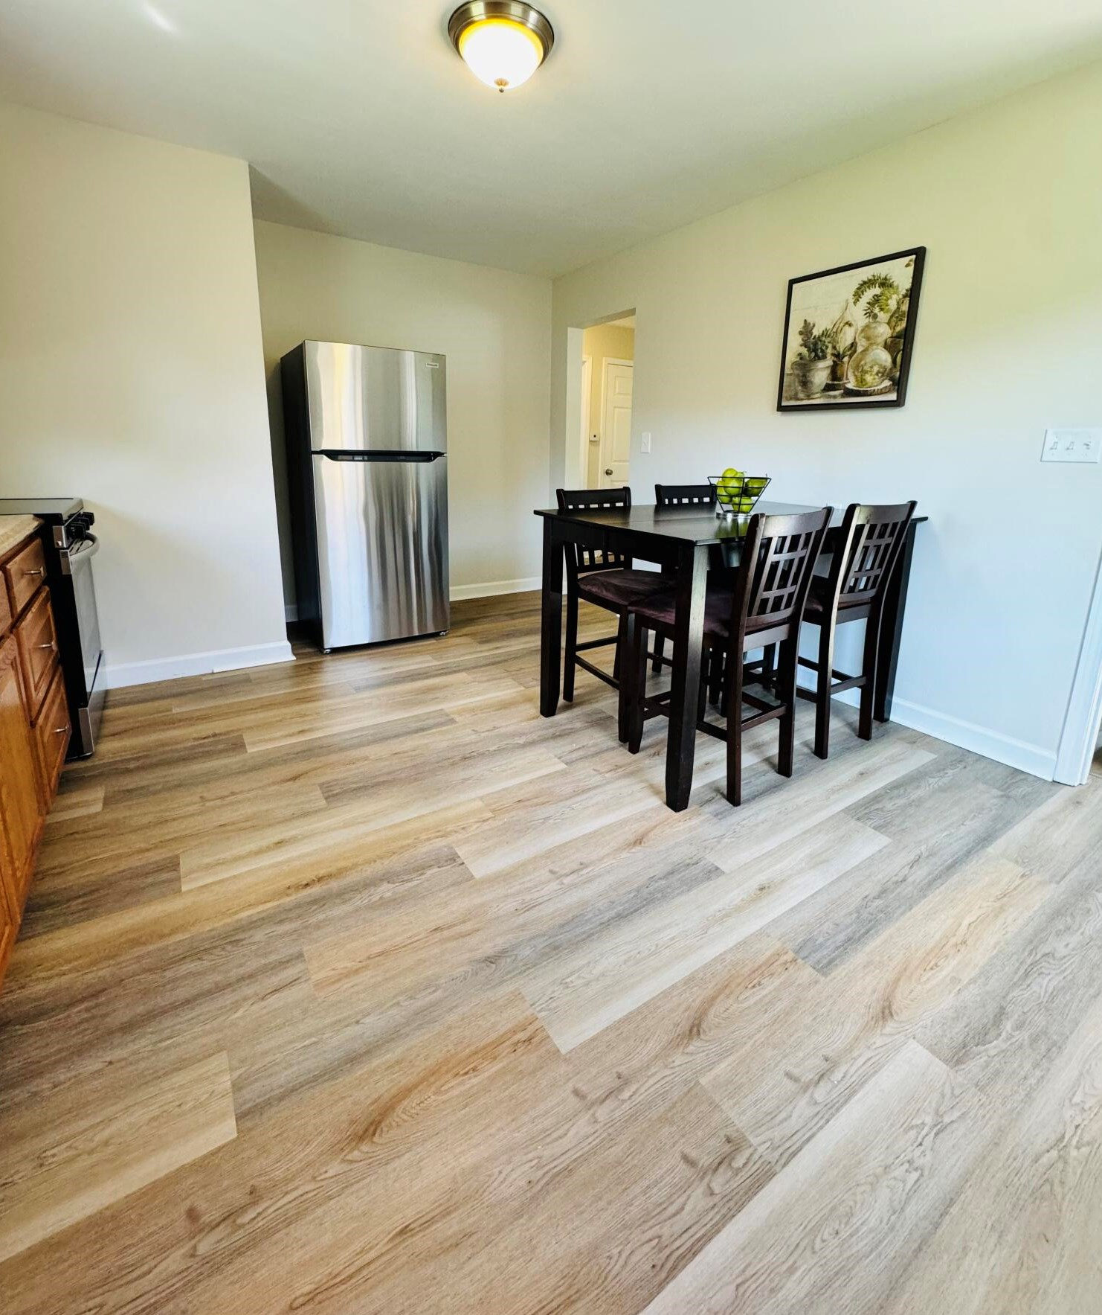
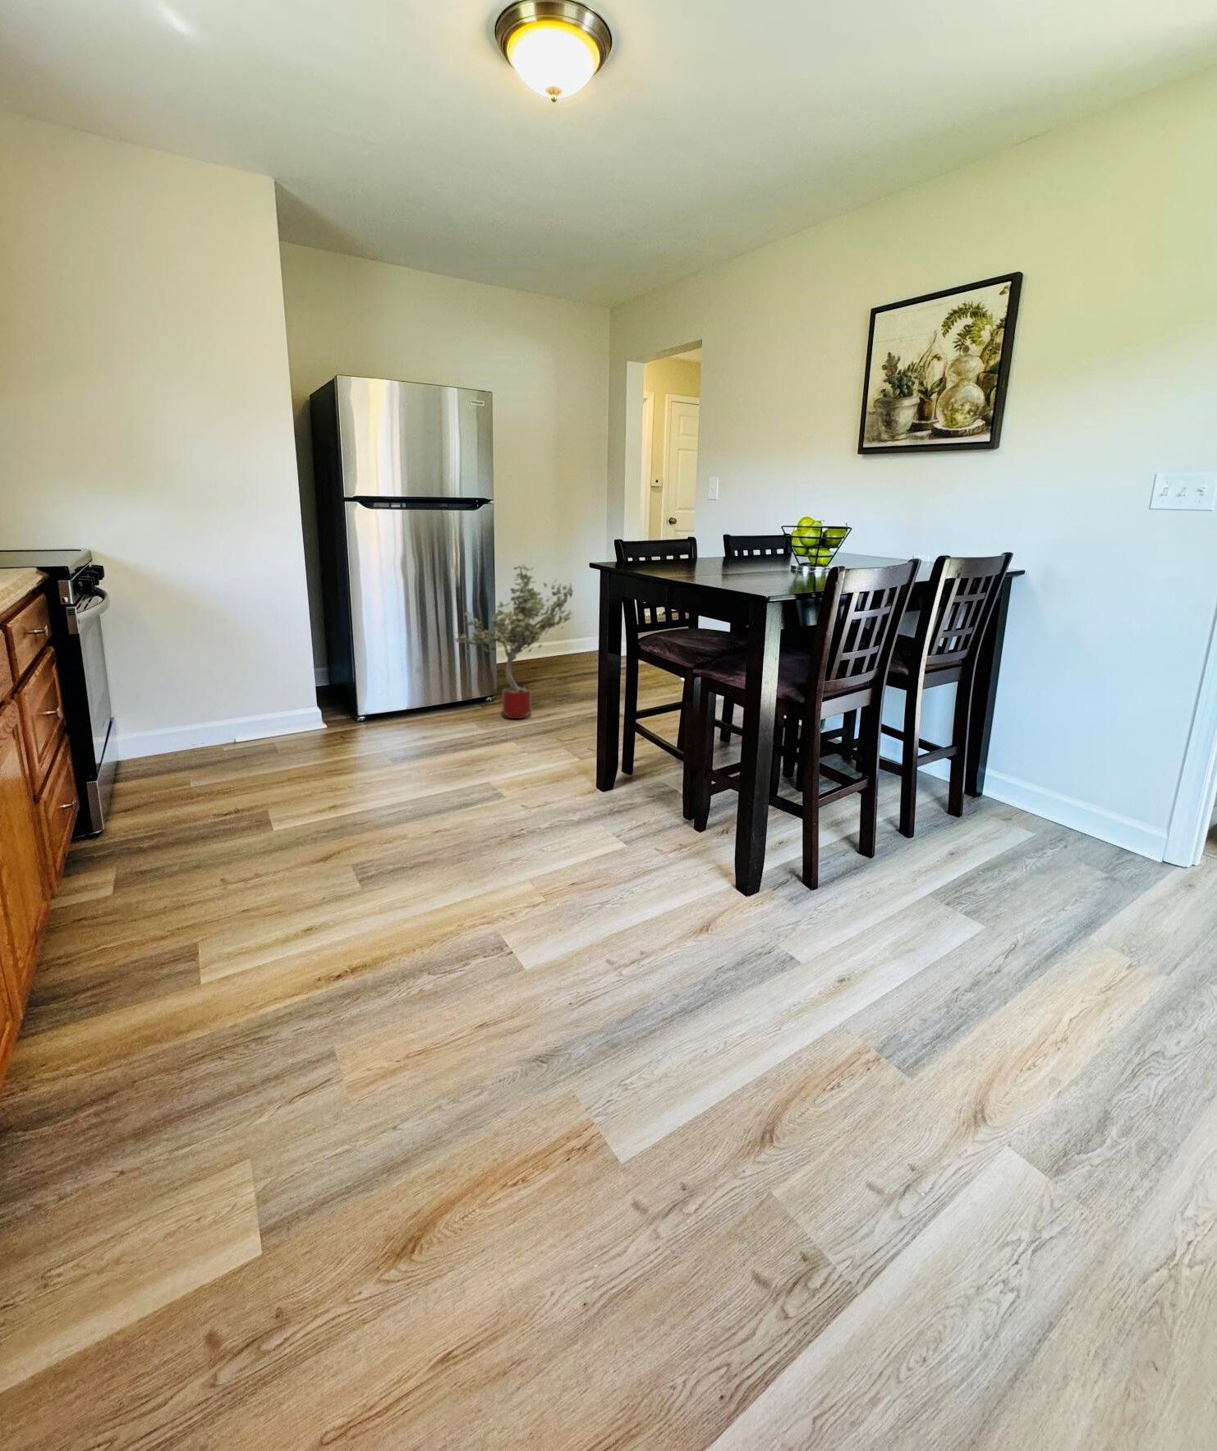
+ potted tree [453,564,575,719]
